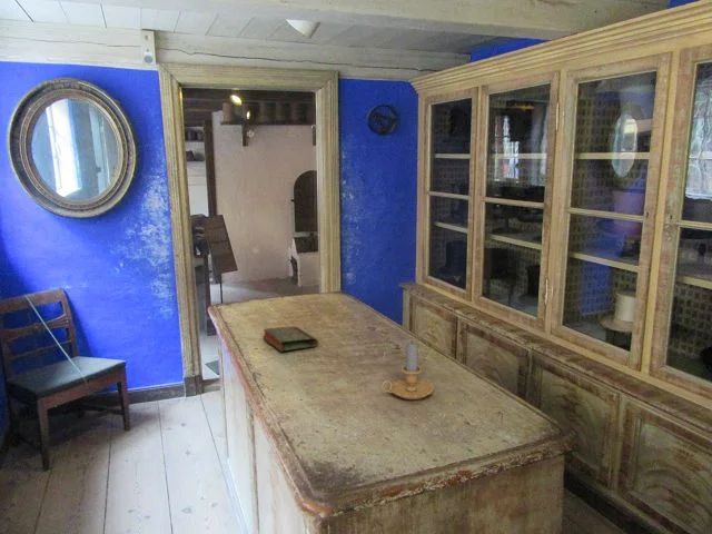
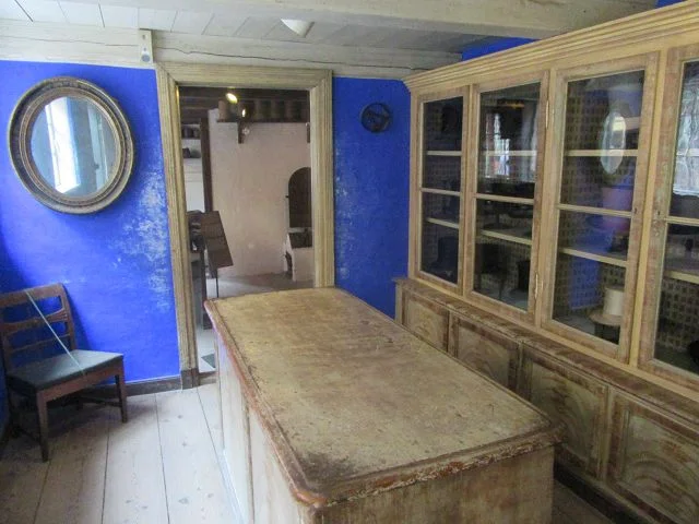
- candlestick [380,339,435,400]
- book [261,326,319,353]
